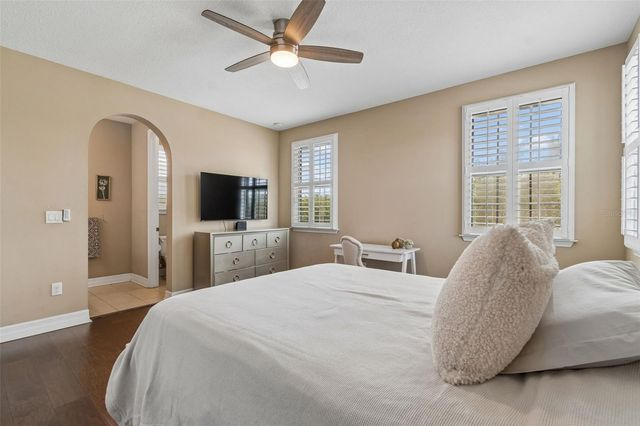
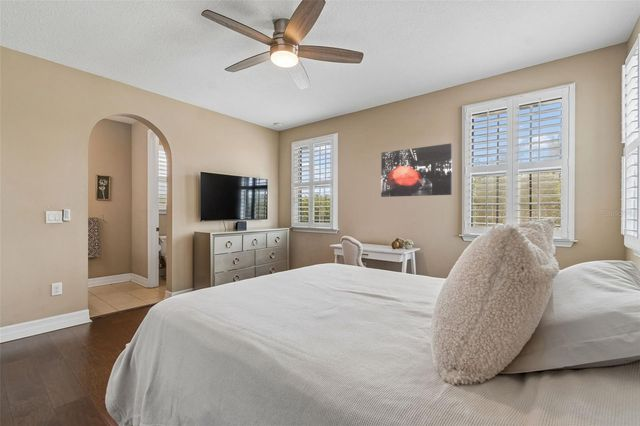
+ wall art [380,142,453,198]
